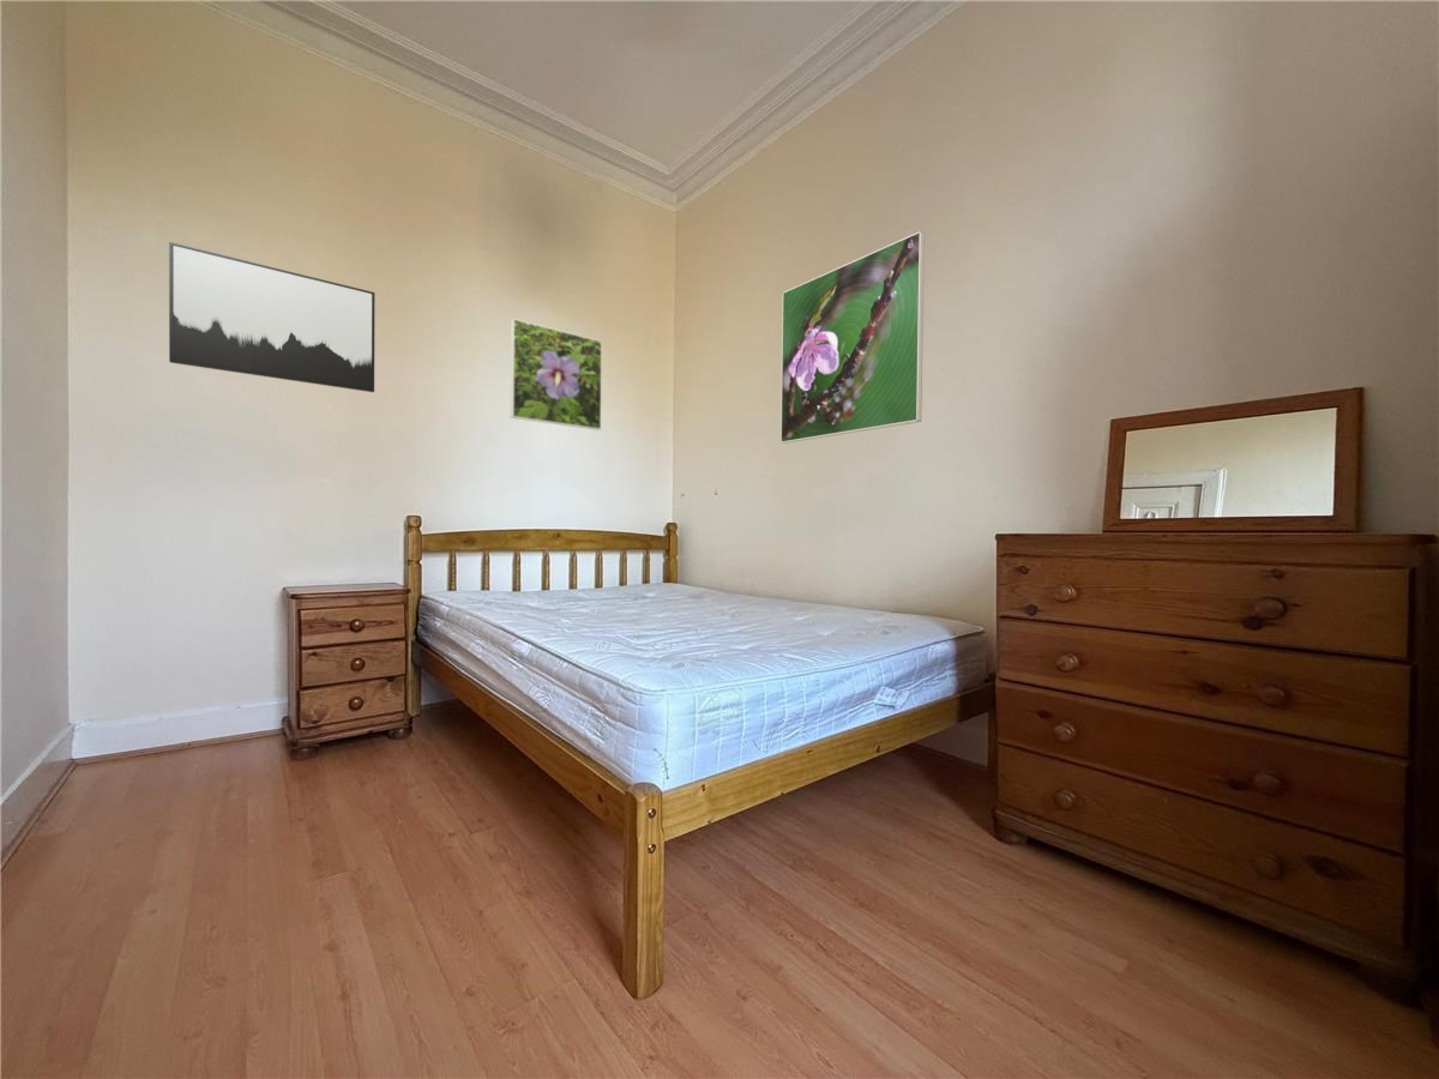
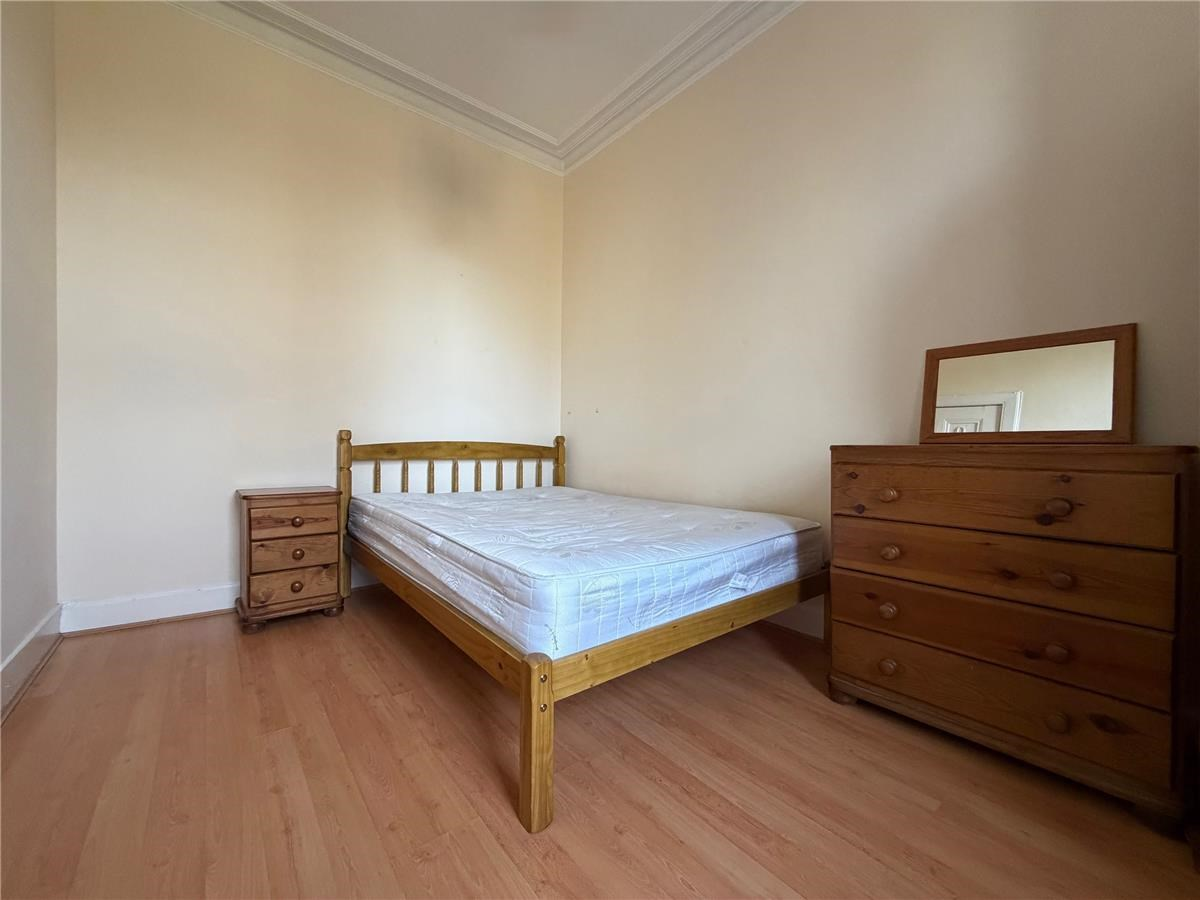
- wall art [168,241,375,393]
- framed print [779,230,926,445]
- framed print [510,318,603,432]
